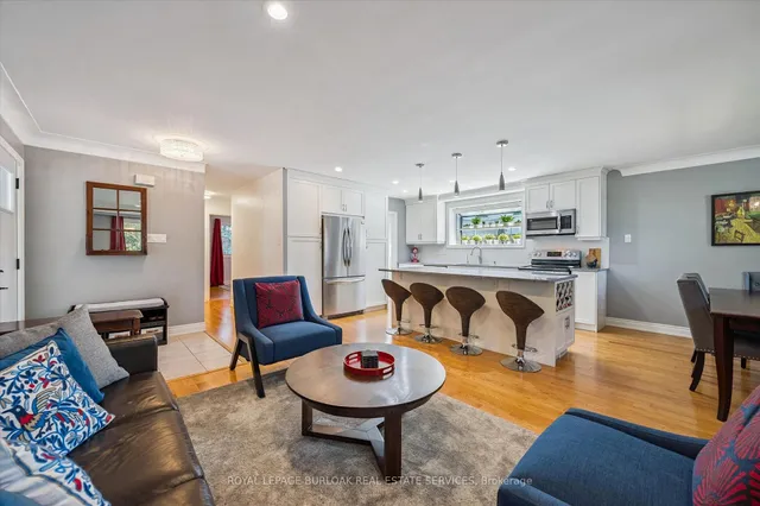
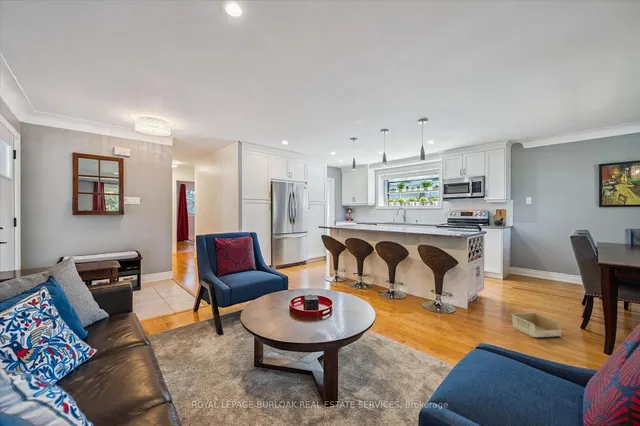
+ storage bin [510,311,562,338]
